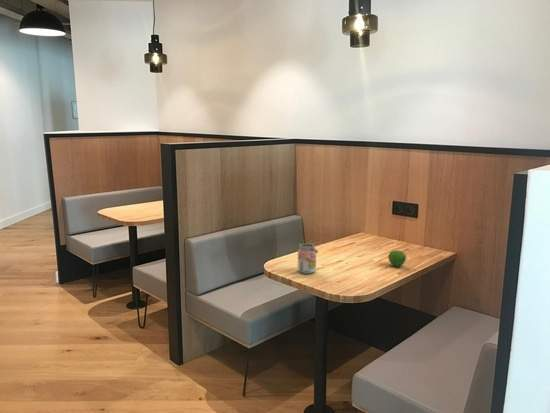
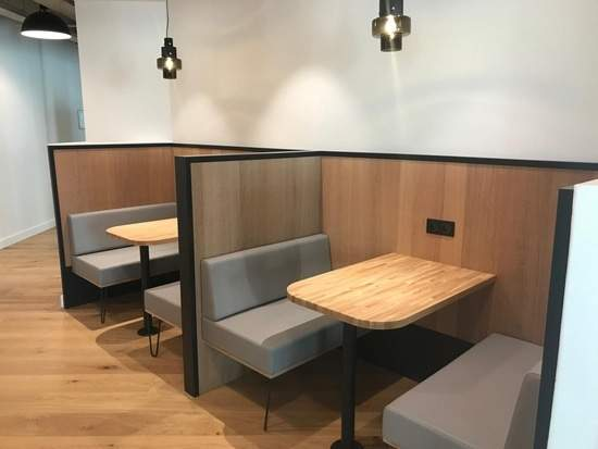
- beverage can [297,243,319,275]
- apple [387,249,407,268]
